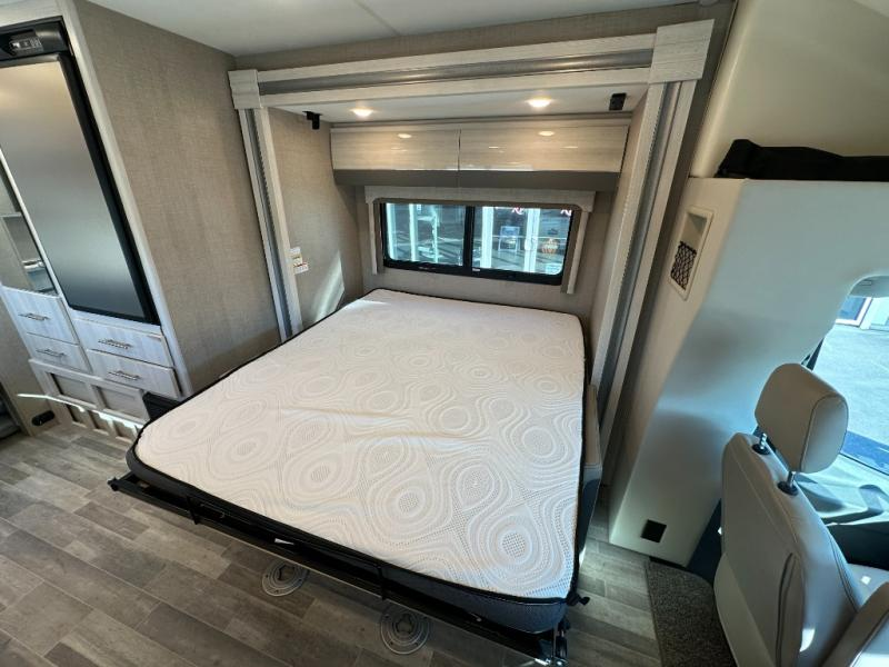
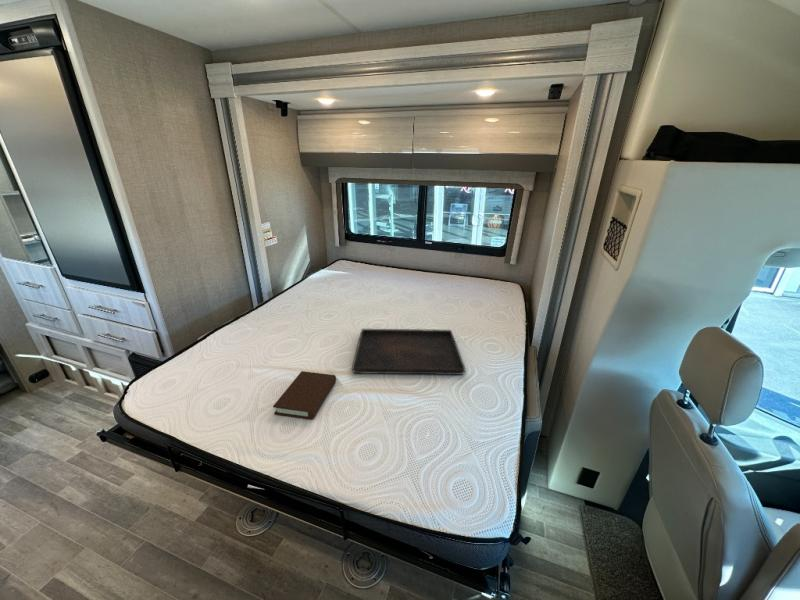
+ serving tray [351,328,467,376]
+ book [272,370,337,421]
